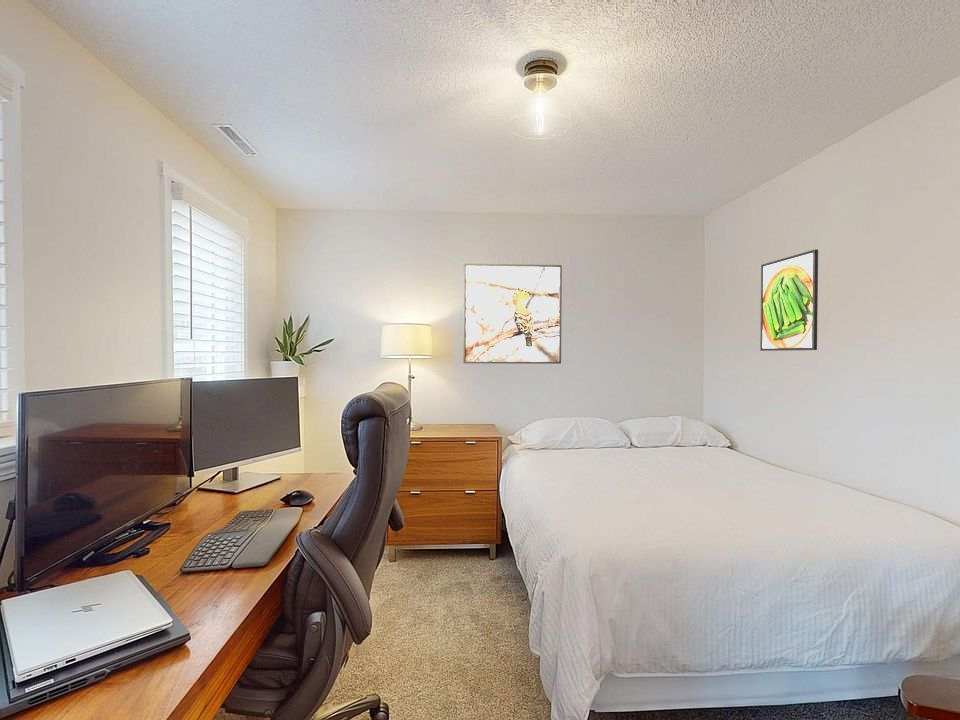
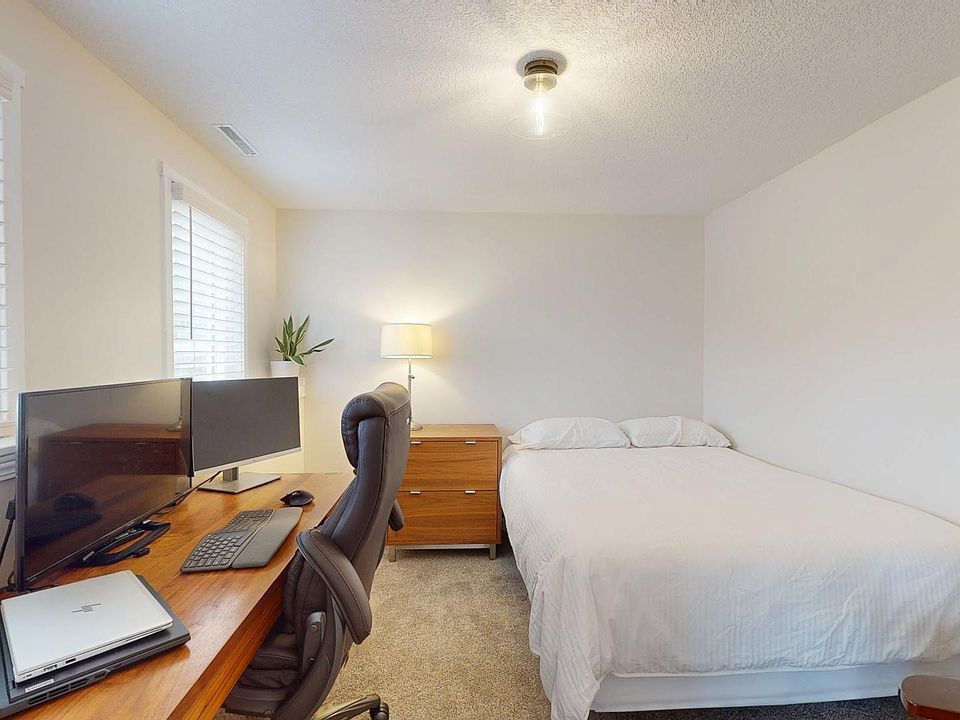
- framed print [759,248,819,352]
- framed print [462,263,563,365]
